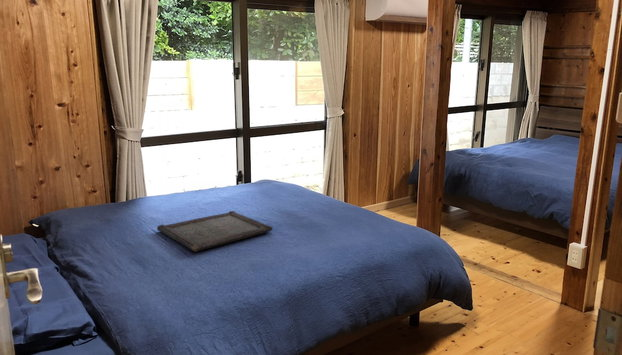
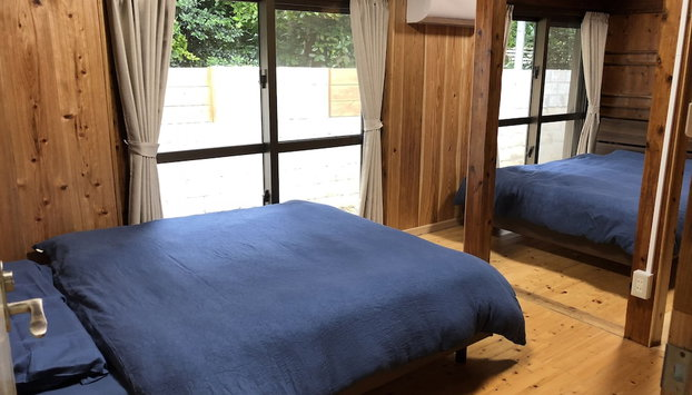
- serving tray [156,210,274,253]
